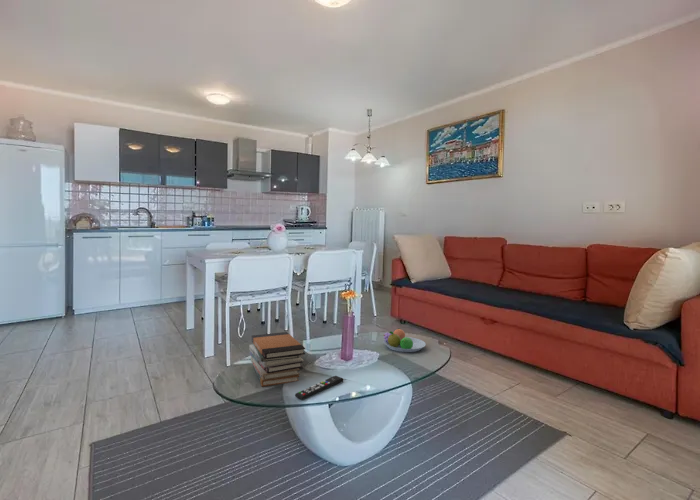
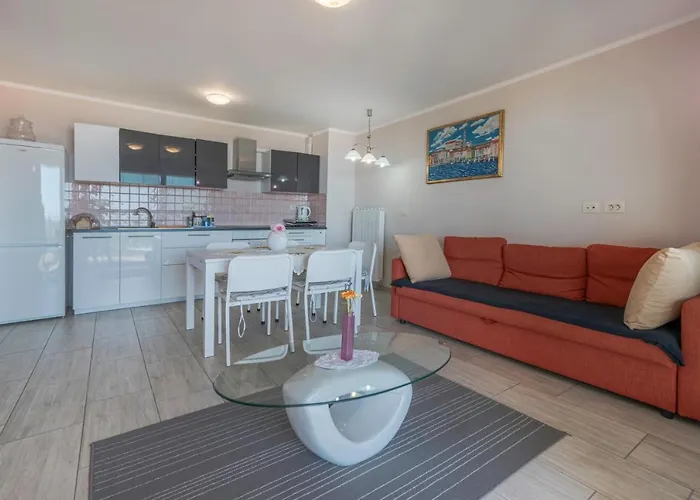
- fruit bowl [383,328,427,353]
- book stack [248,331,306,388]
- remote control [294,375,344,401]
